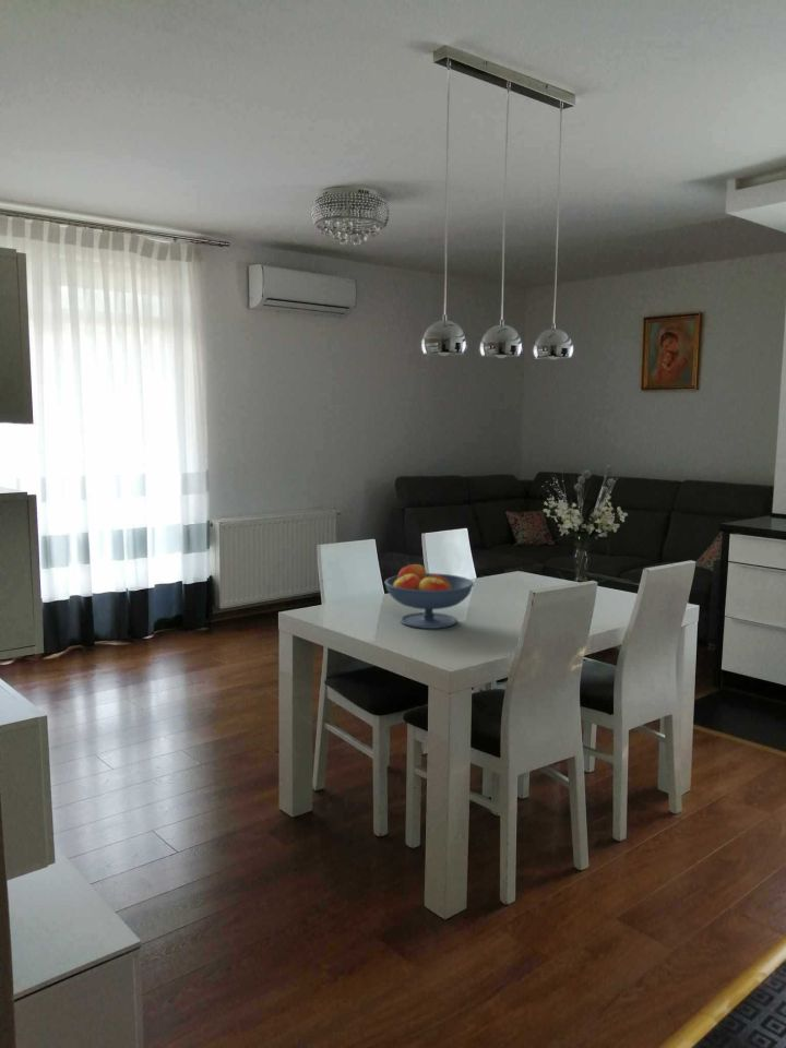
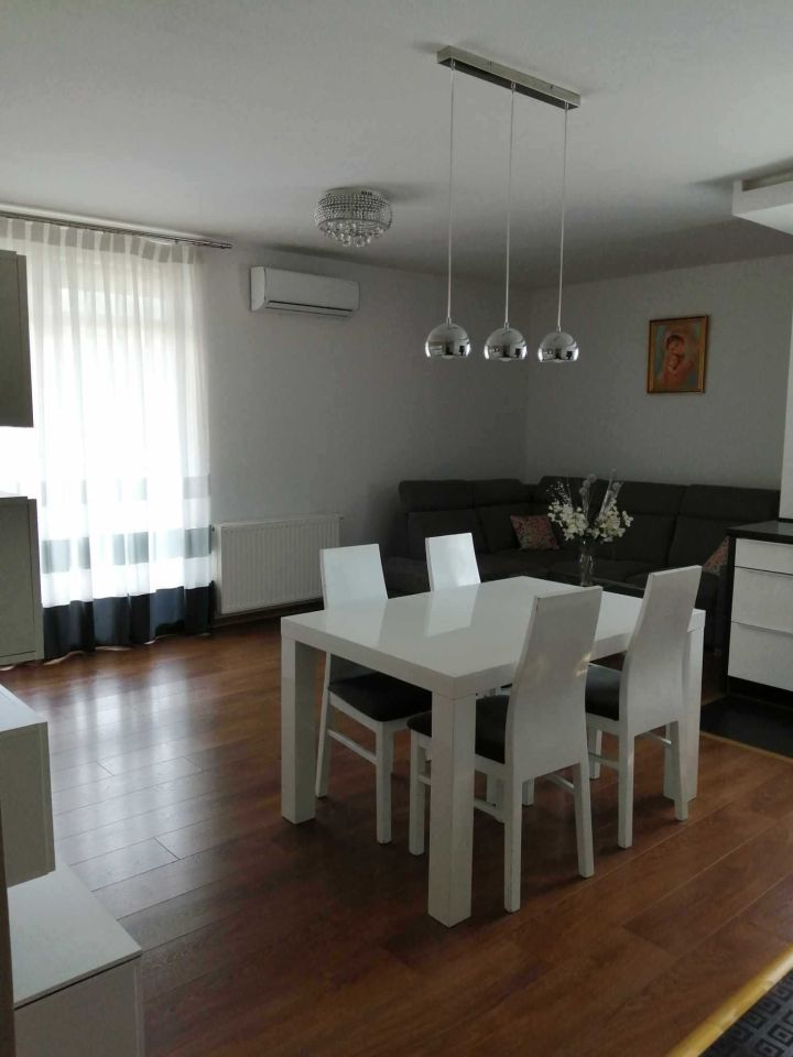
- fruit bowl [383,562,475,630]
